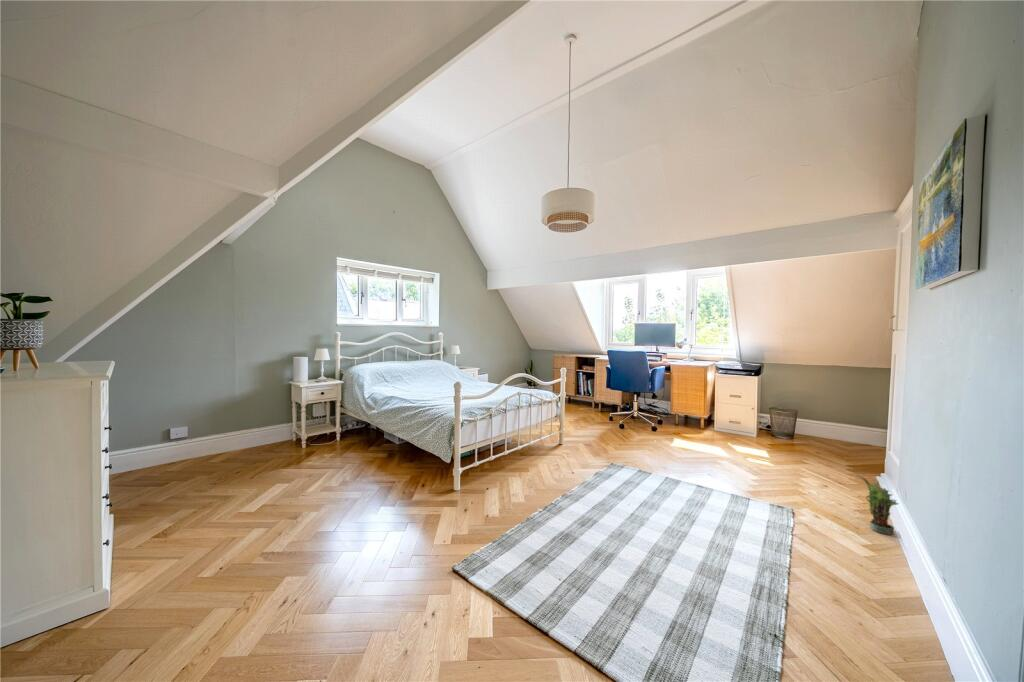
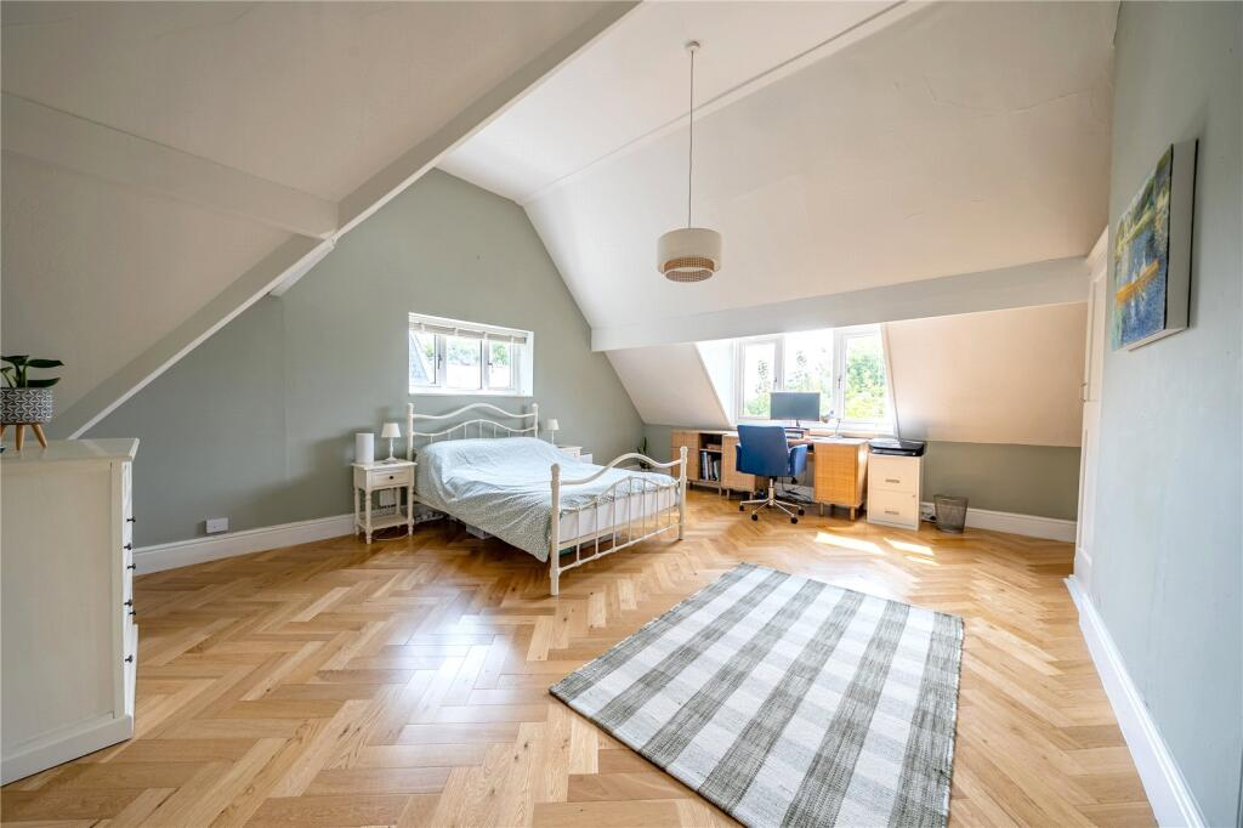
- potted plant [855,473,900,536]
